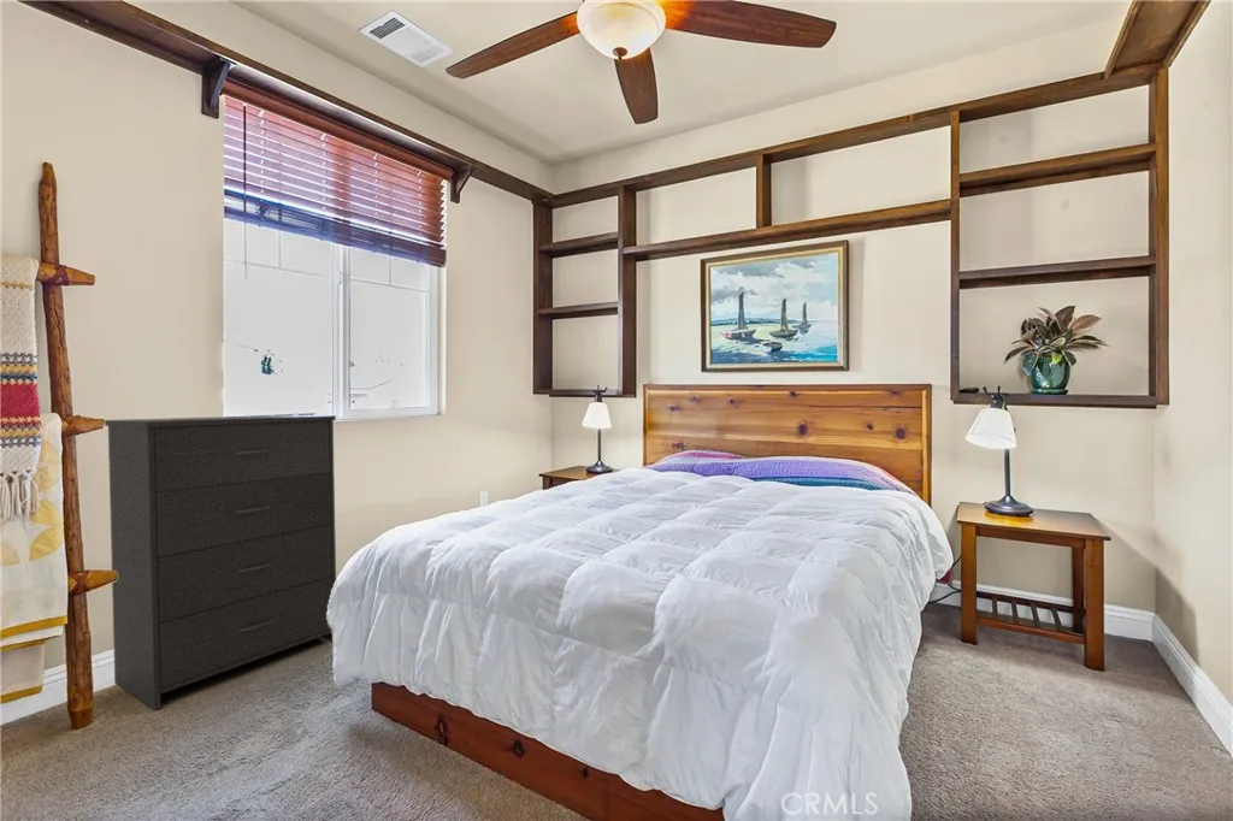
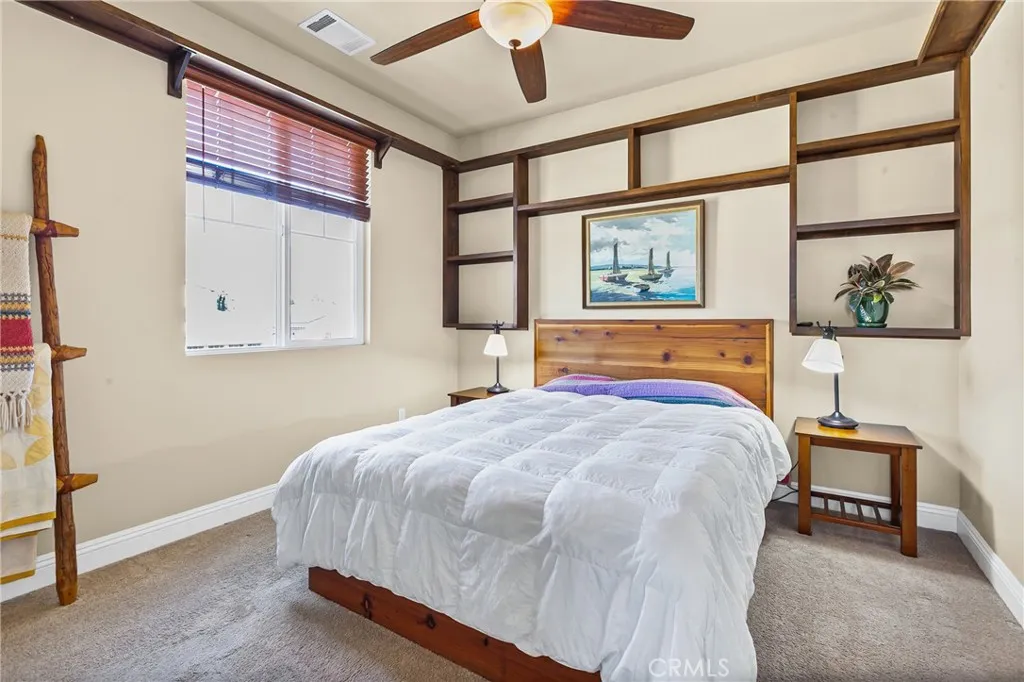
- dresser [104,414,337,710]
